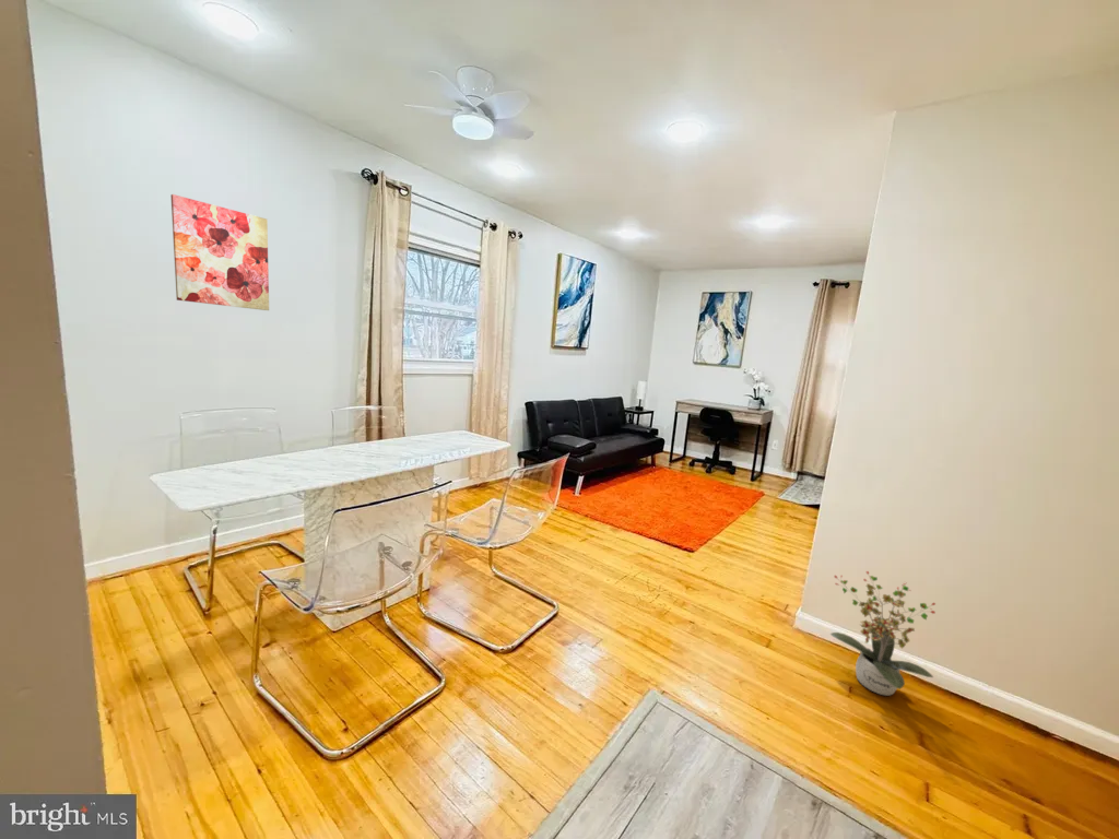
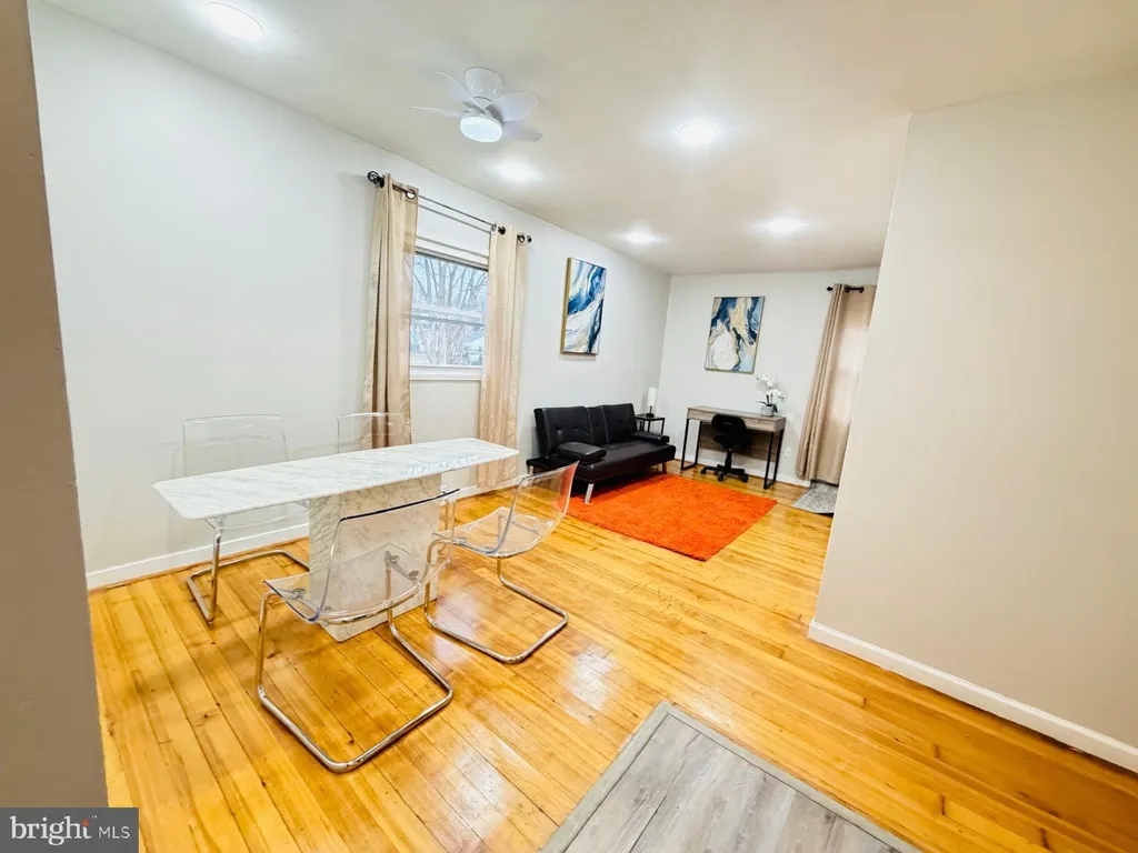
- potted plant [829,570,937,697]
- wall art [170,193,270,311]
